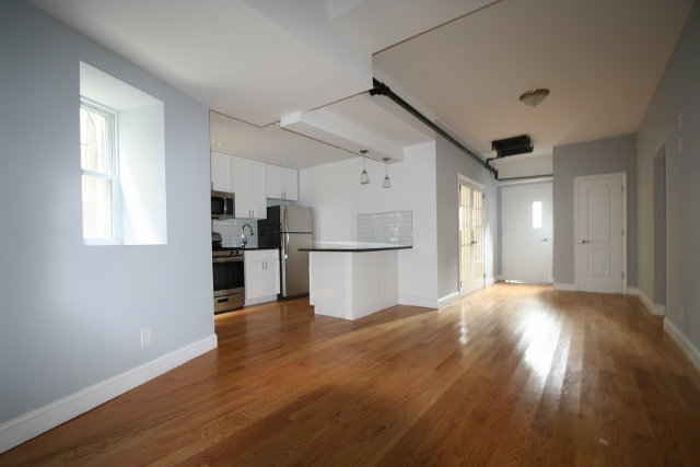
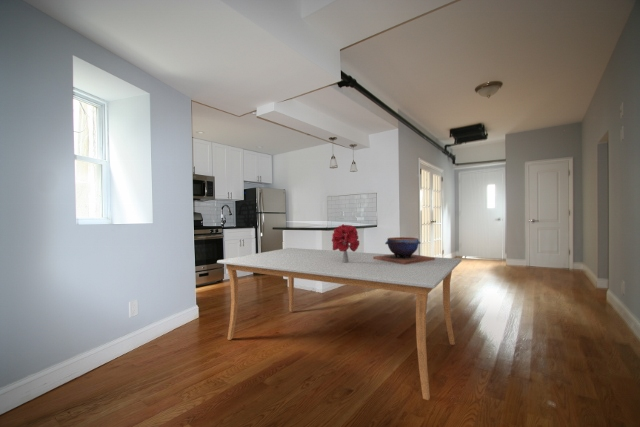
+ dining table [216,247,463,401]
+ decorative bowl [373,236,436,265]
+ bouquet [331,223,360,263]
